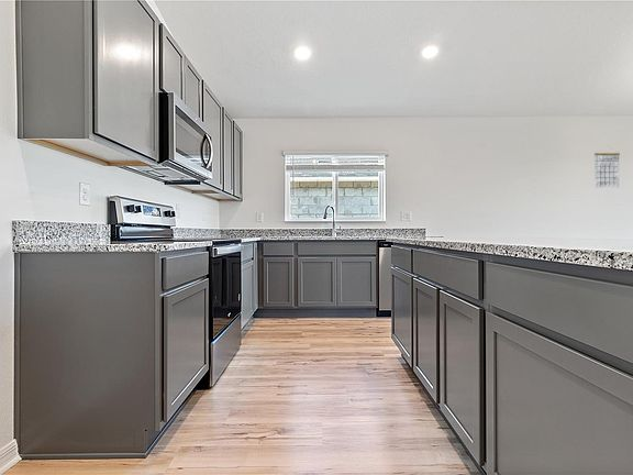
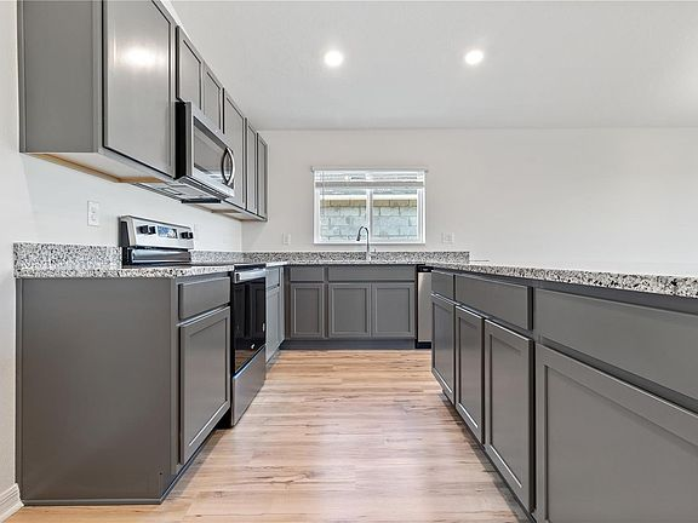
- calendar [593,144,621,188]
